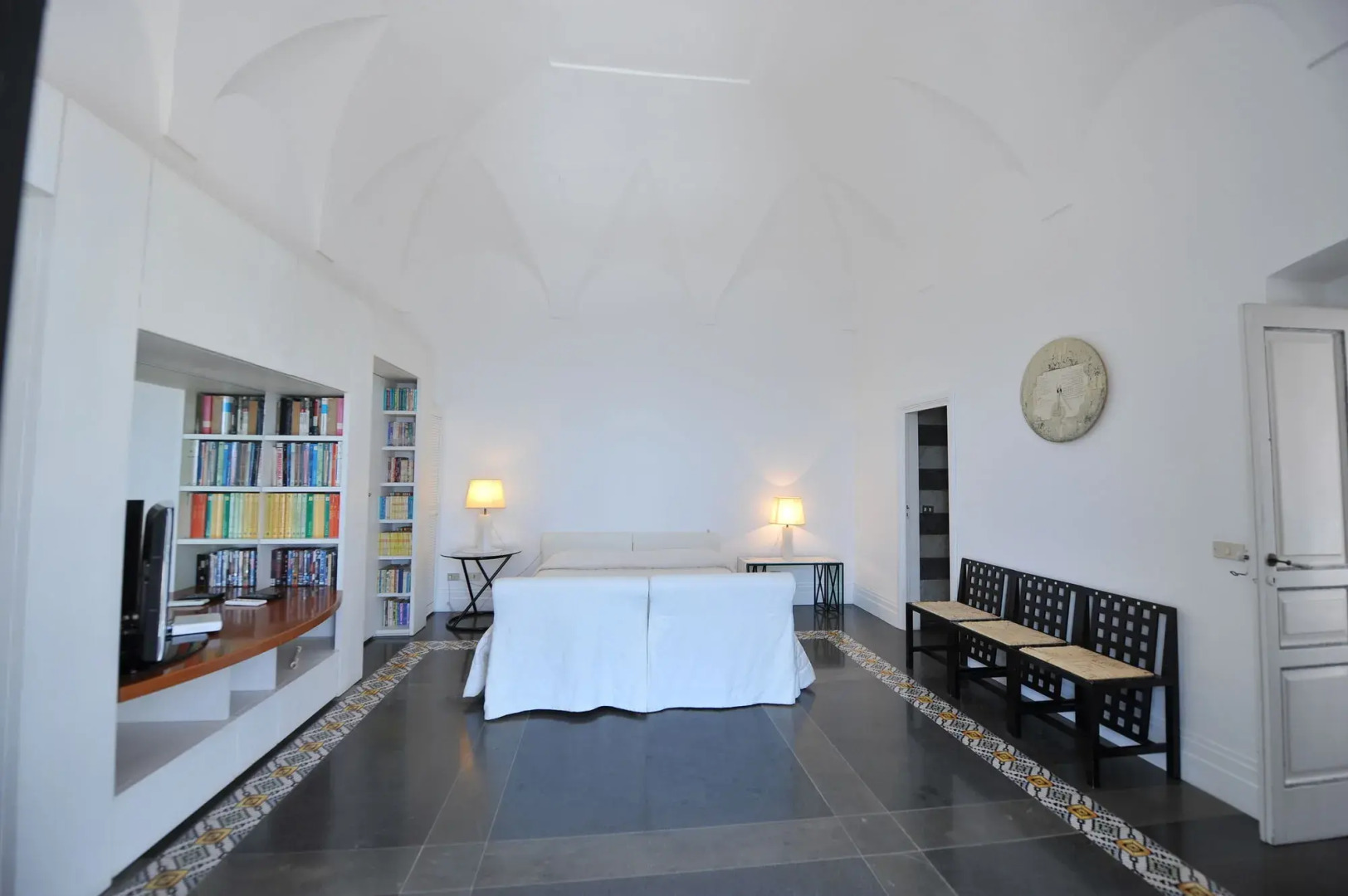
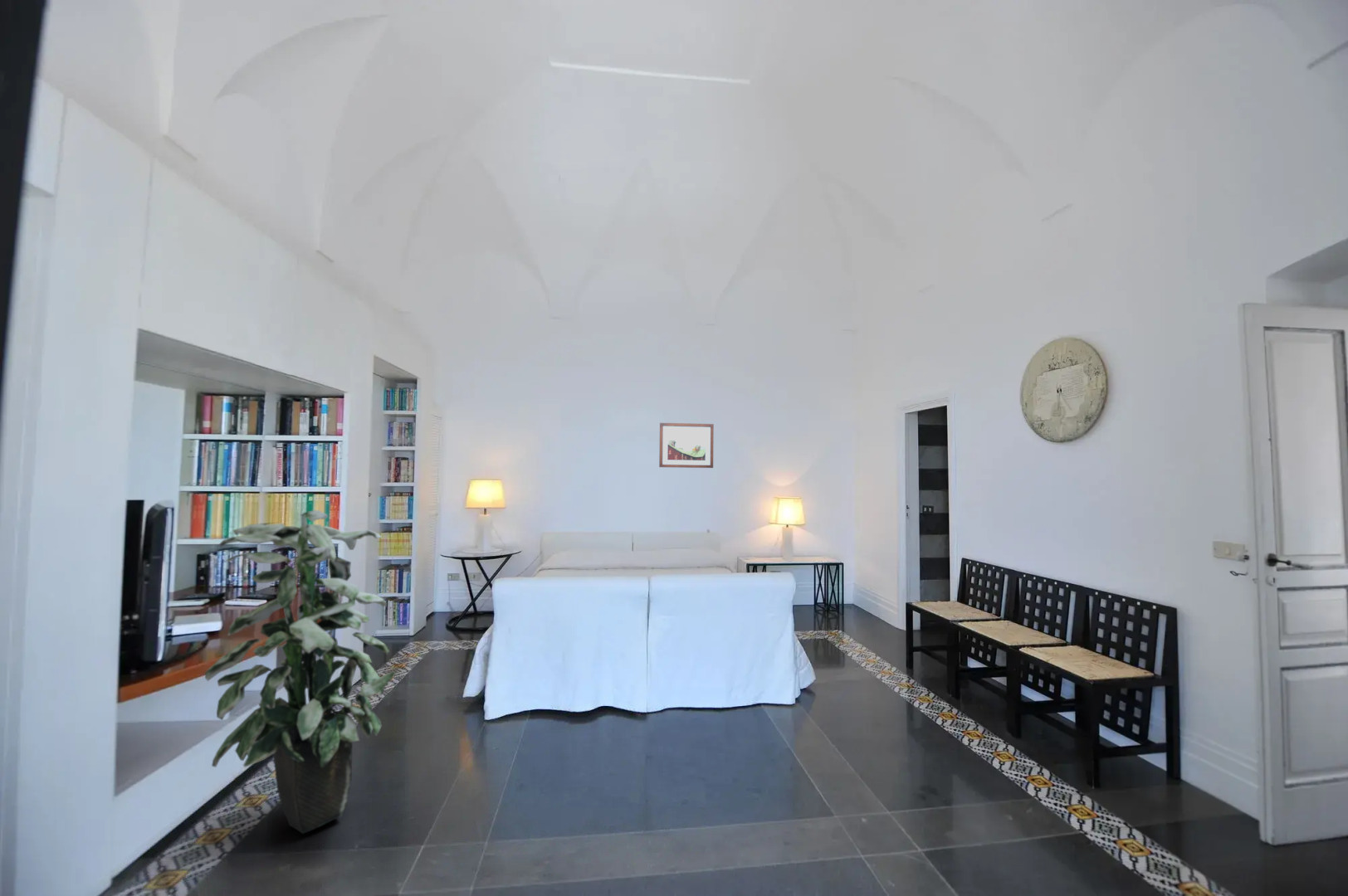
+ indoor plant [204,509,397,835]
+ wall art [658,422,715,469]
